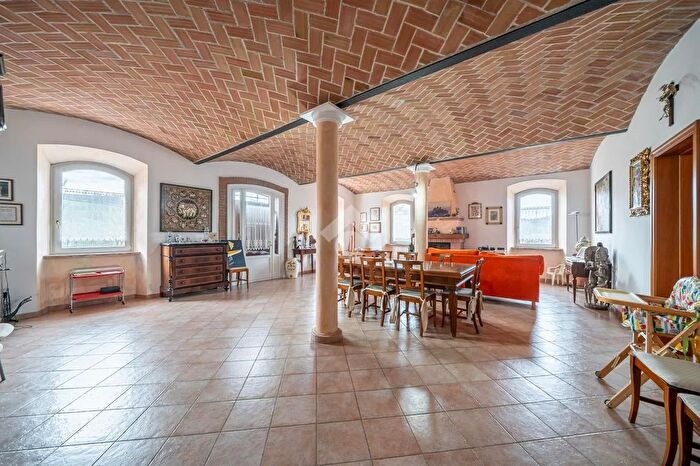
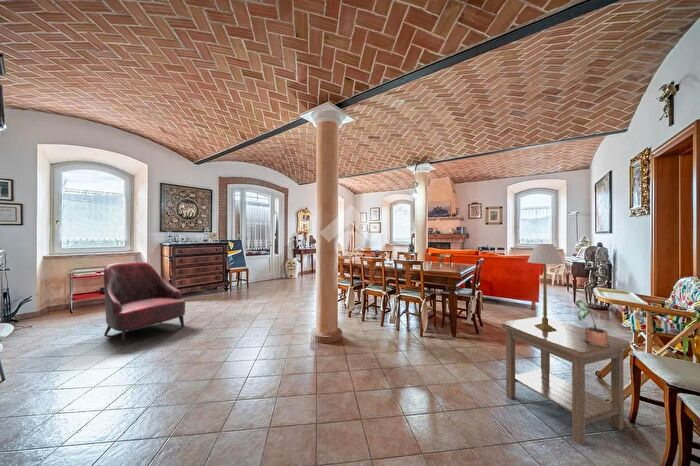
+ table lamp [526,243,565,331]
+ side table [500,315,631,446]
+ potted plant [575,299,610,347]
+ armchair [103,261,186,346]
